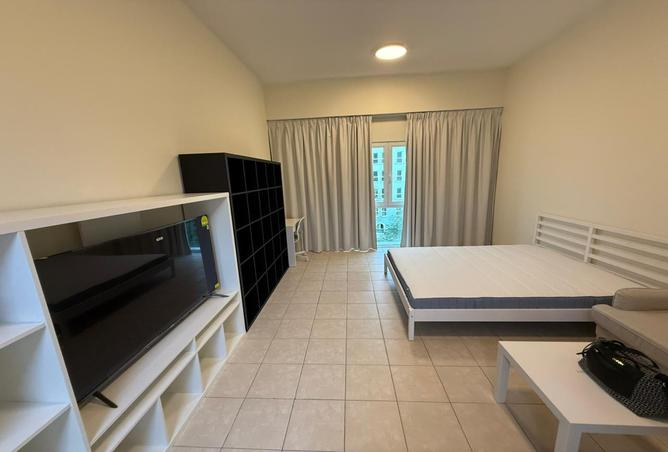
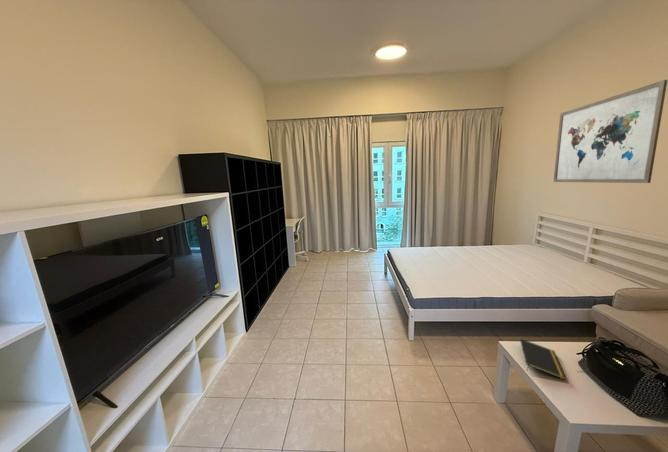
+ notepad [519,338,567,381]
+ wall art [552,79,668,184]
